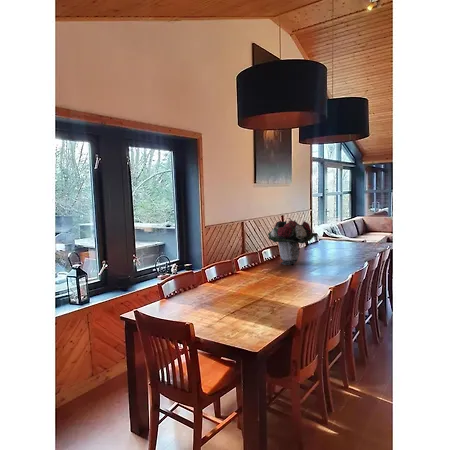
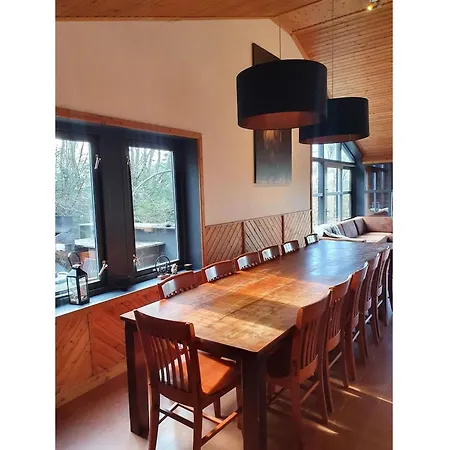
- flower arrangement [267,217,319,265]
